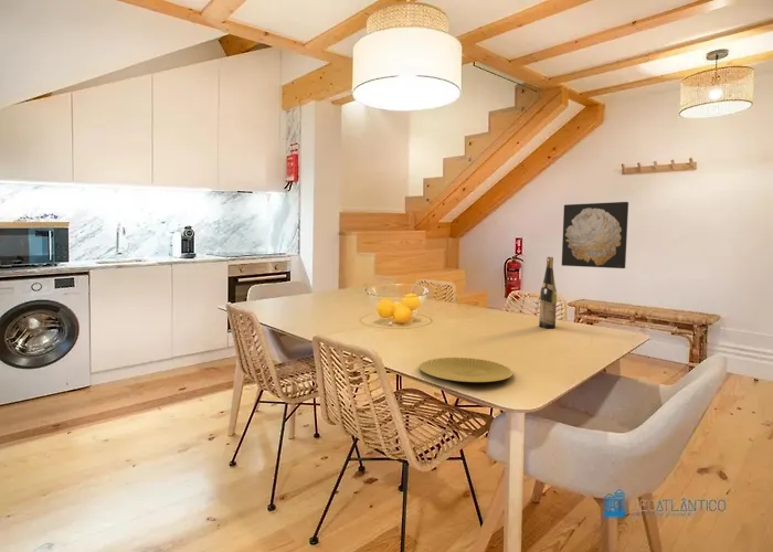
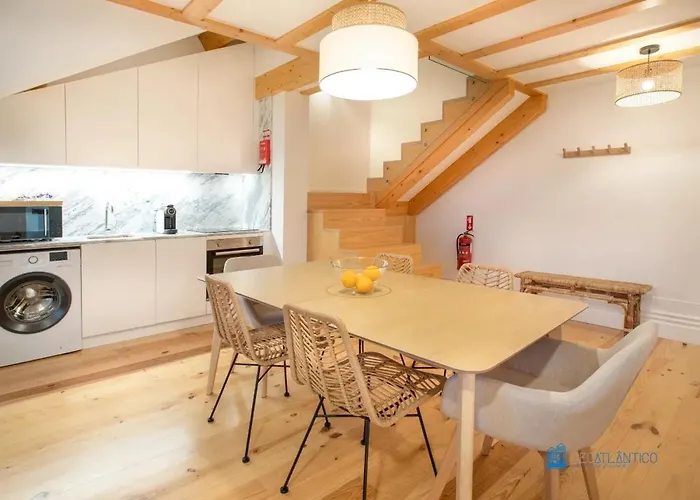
- wall art [561,201,629,269]
- wine bottle [538,256,558,329]
- plate [419,357,515,383]
